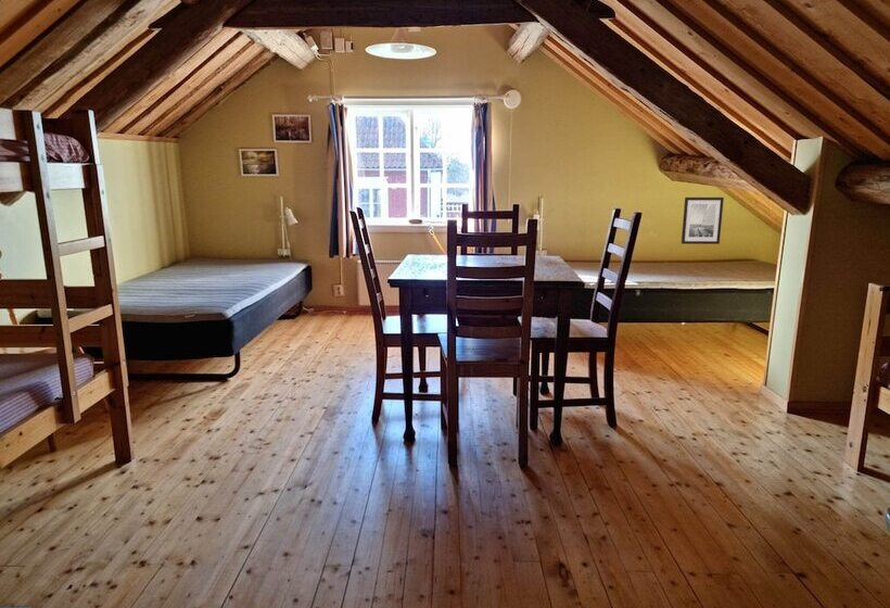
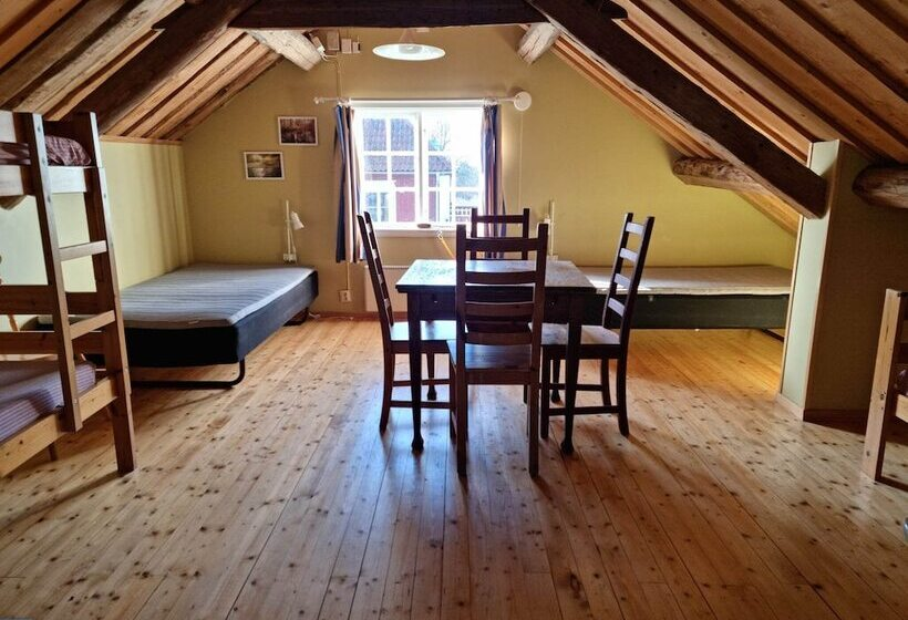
- wall art [681,197,725,245]
